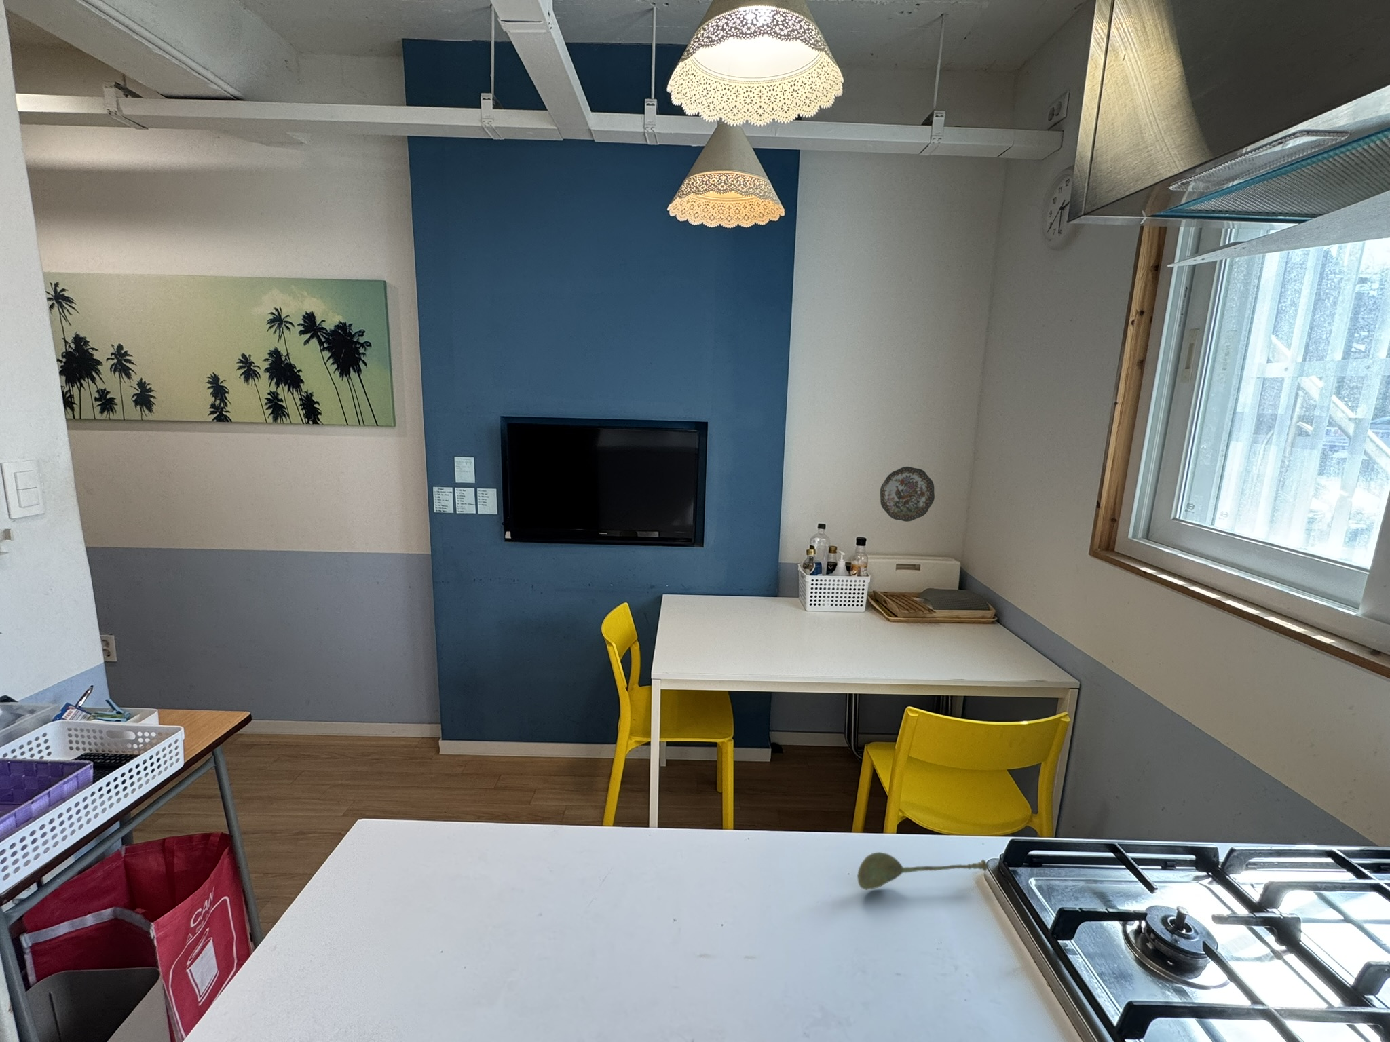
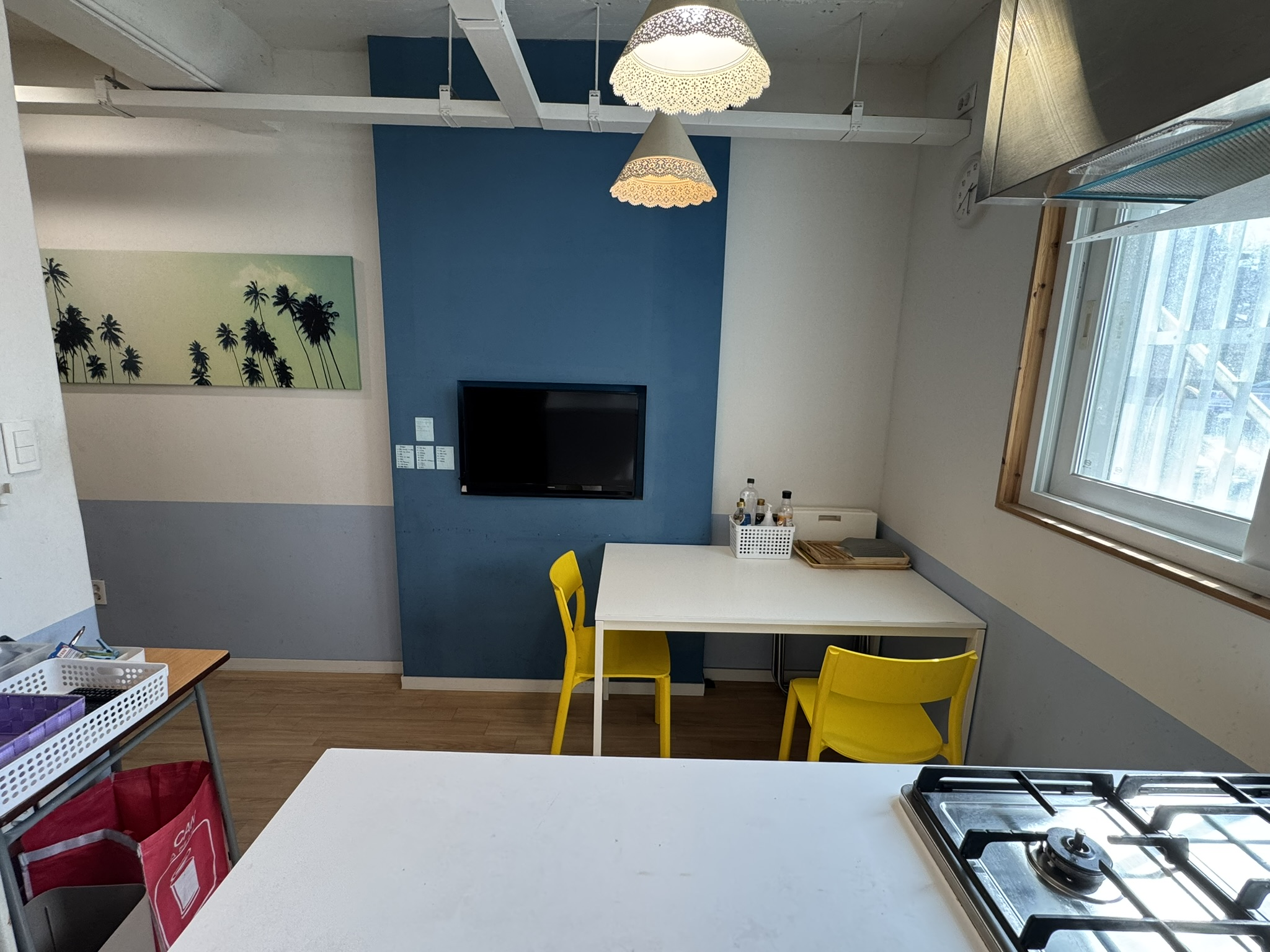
- decorative plate [880,466,936,522]
- soupspoon [857,852,988,890]
